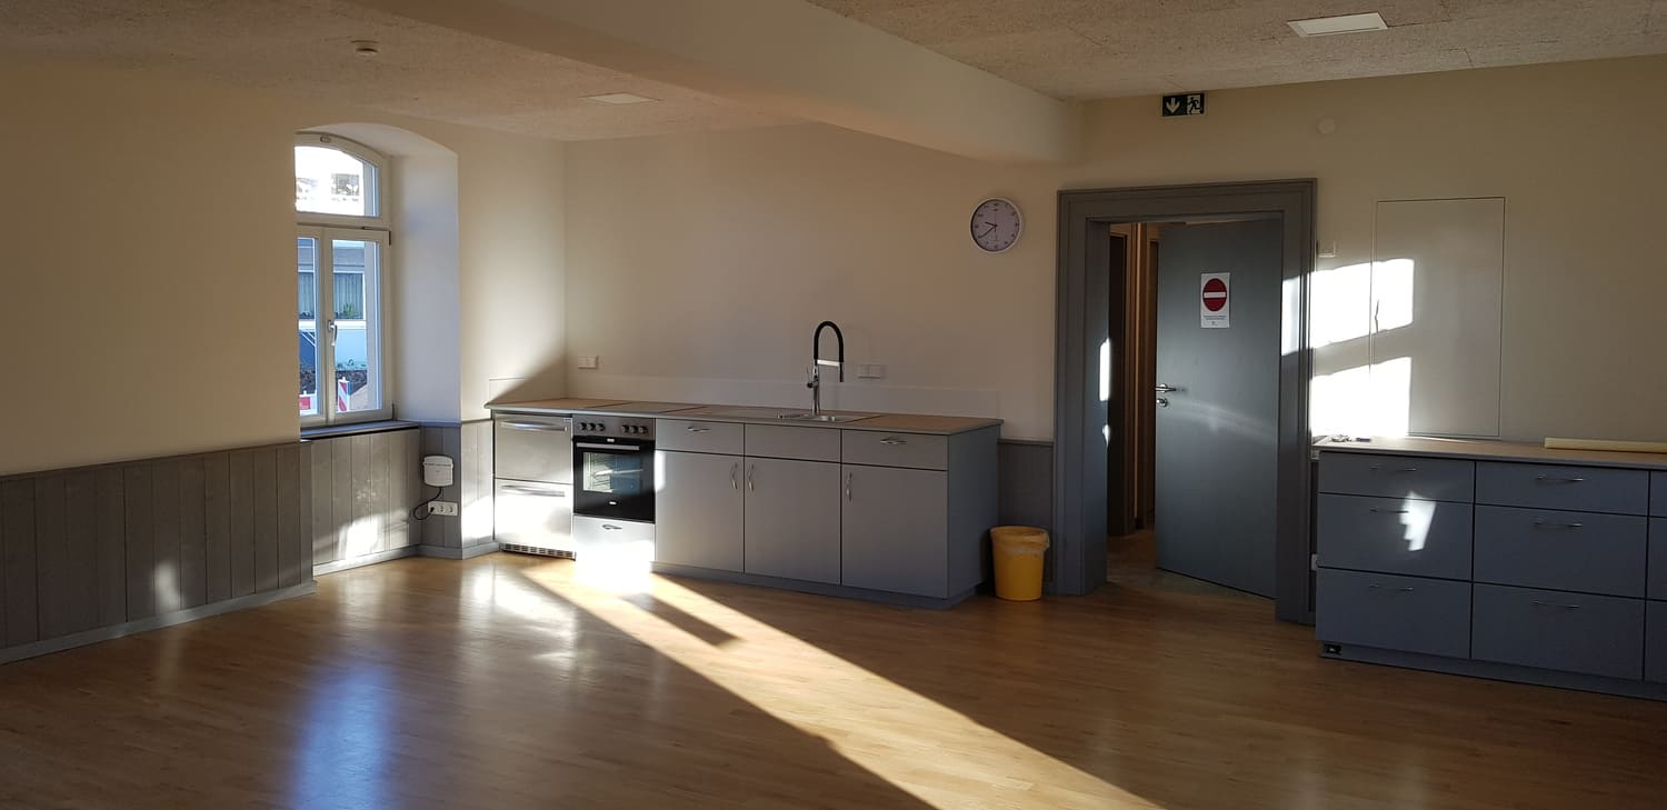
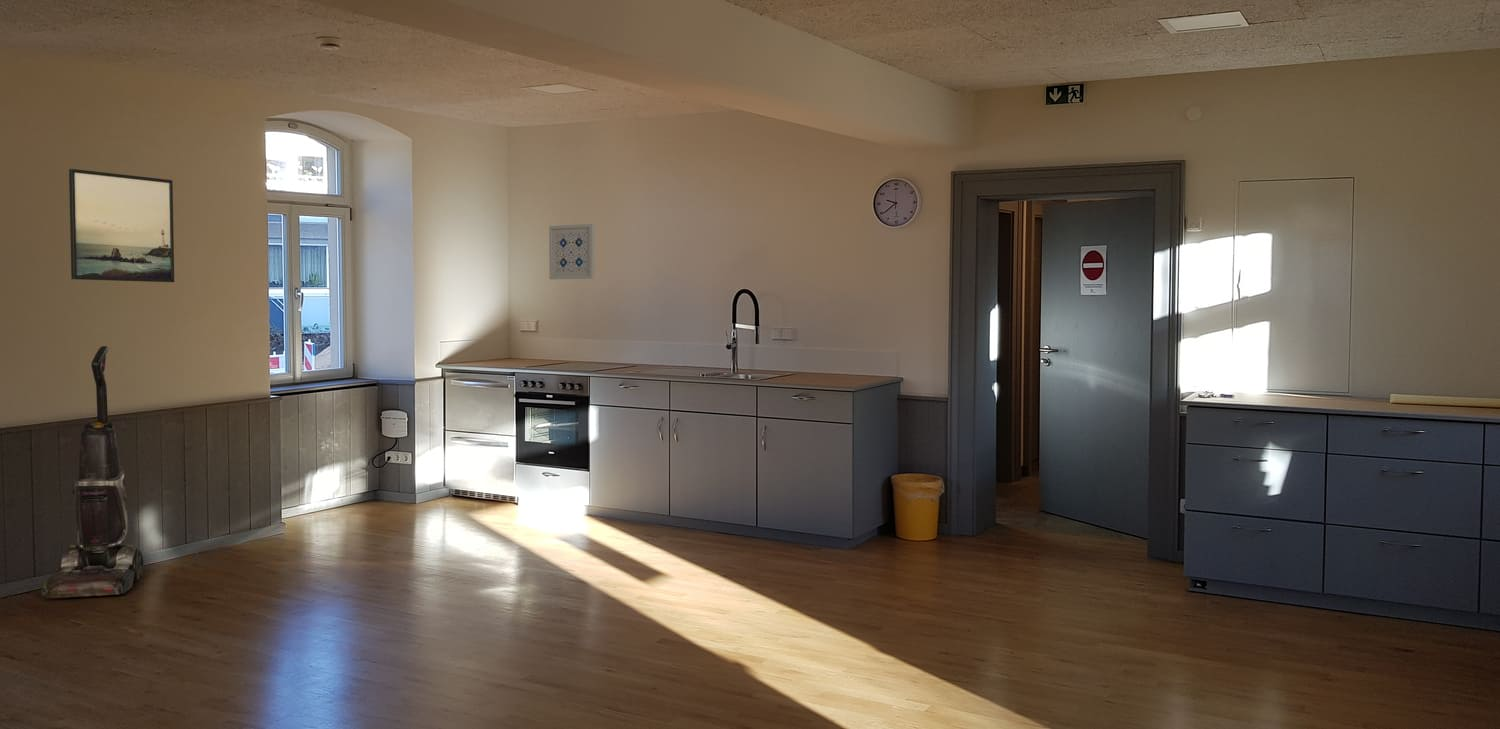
+ wall art [548,223,596,280]
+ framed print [68,168,175,283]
+ vacuum cleaner [41,345,144,600]
